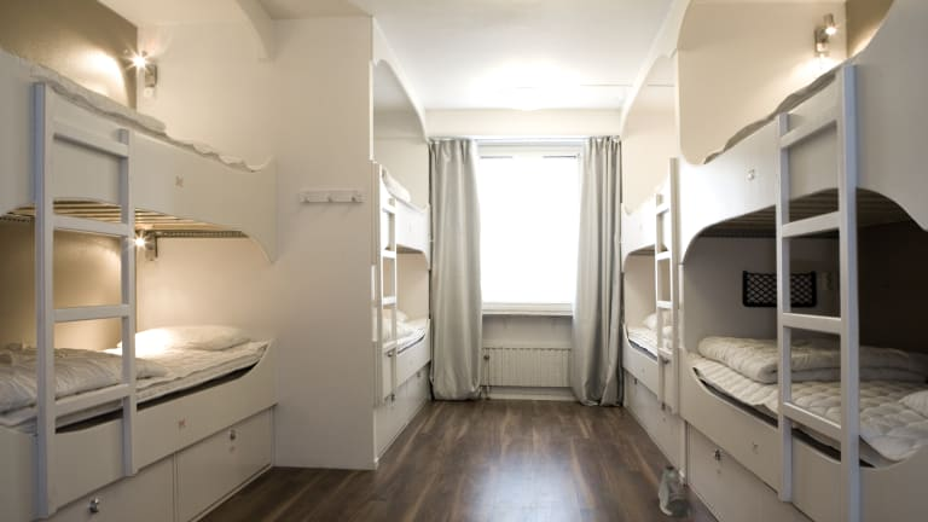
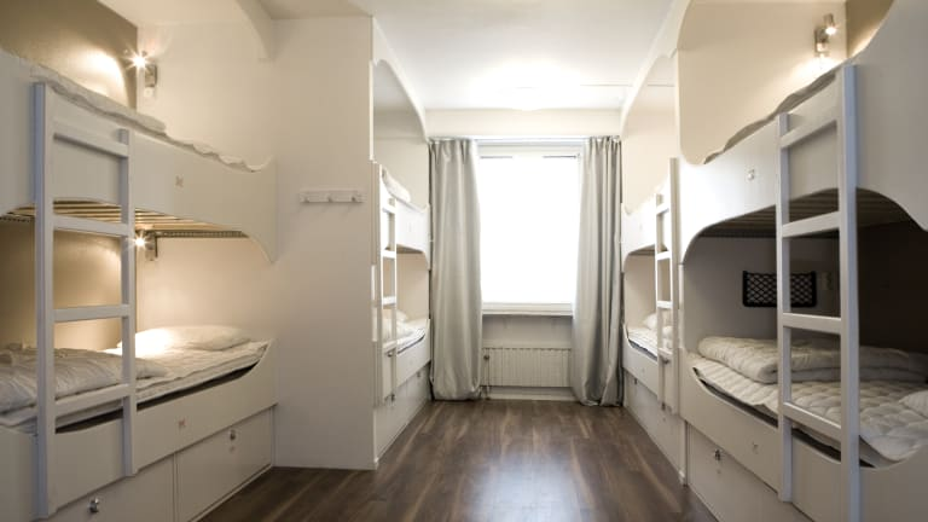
- sneaker [657,465,691,520]
